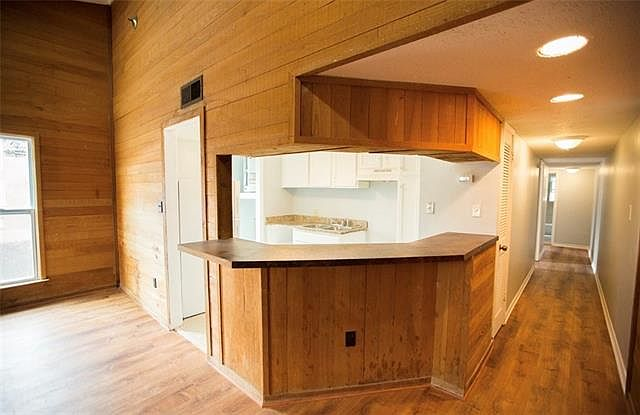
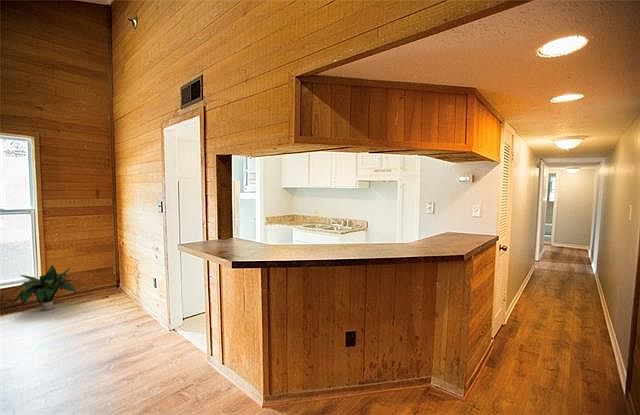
+ potted plant [12,264,80,311]
